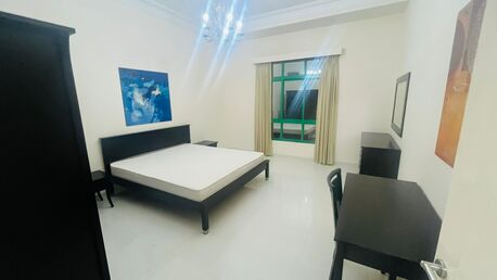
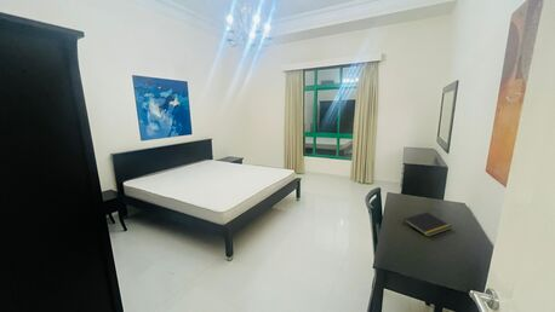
+ notepad [402,212,453,238]
